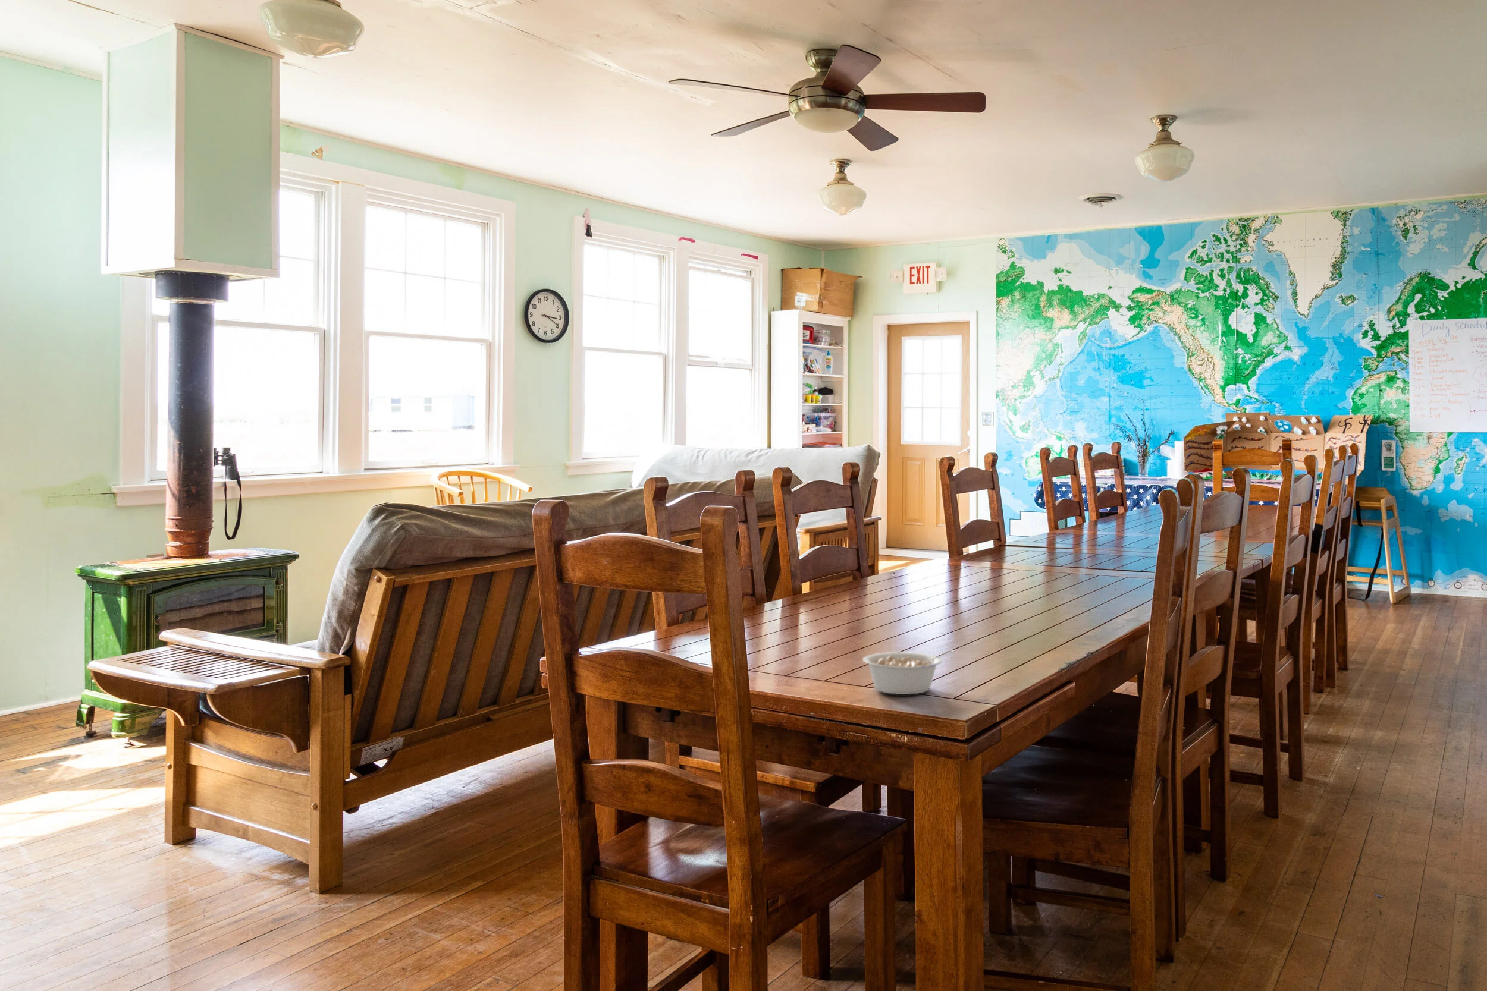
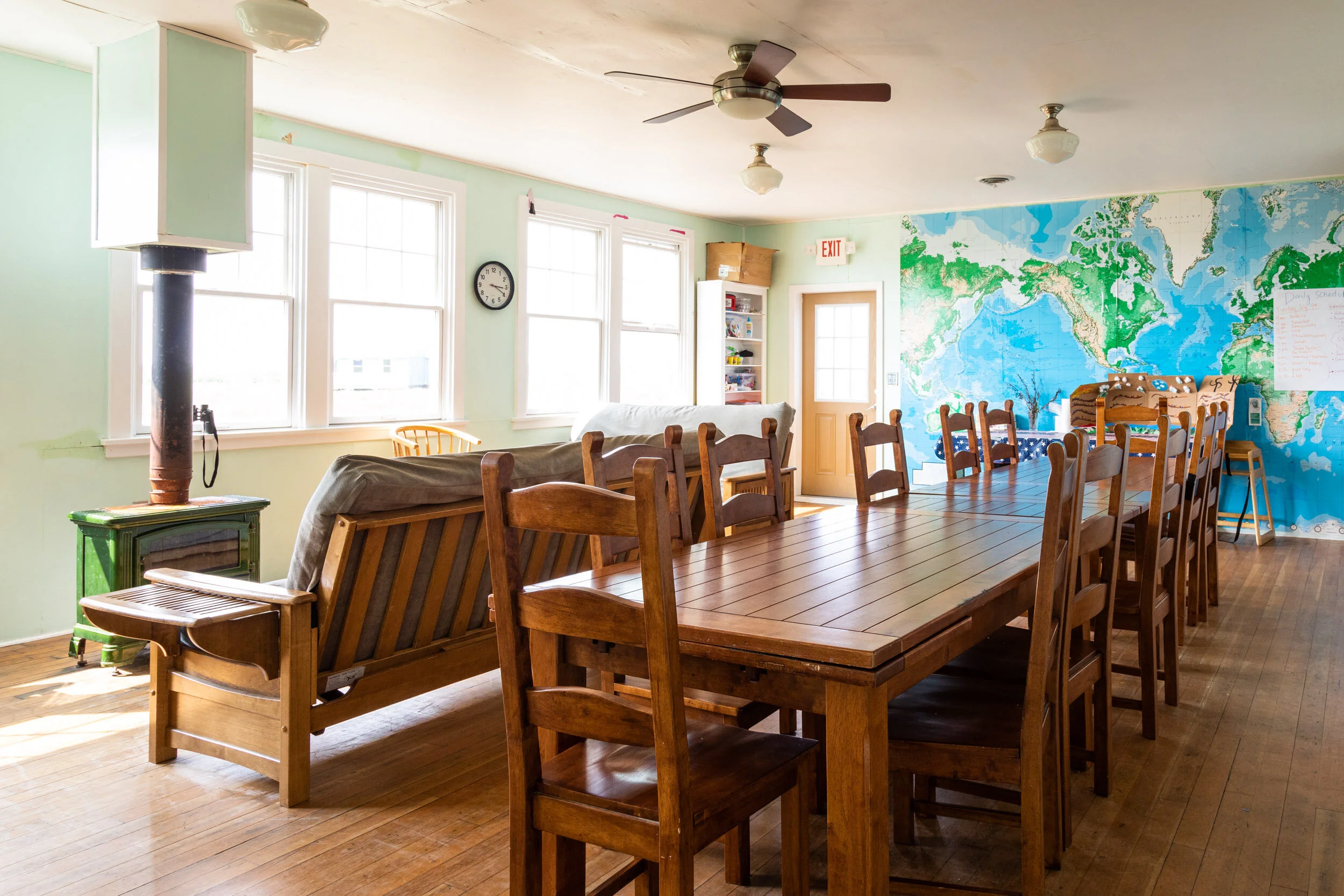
- legume [863,649,955,695]
